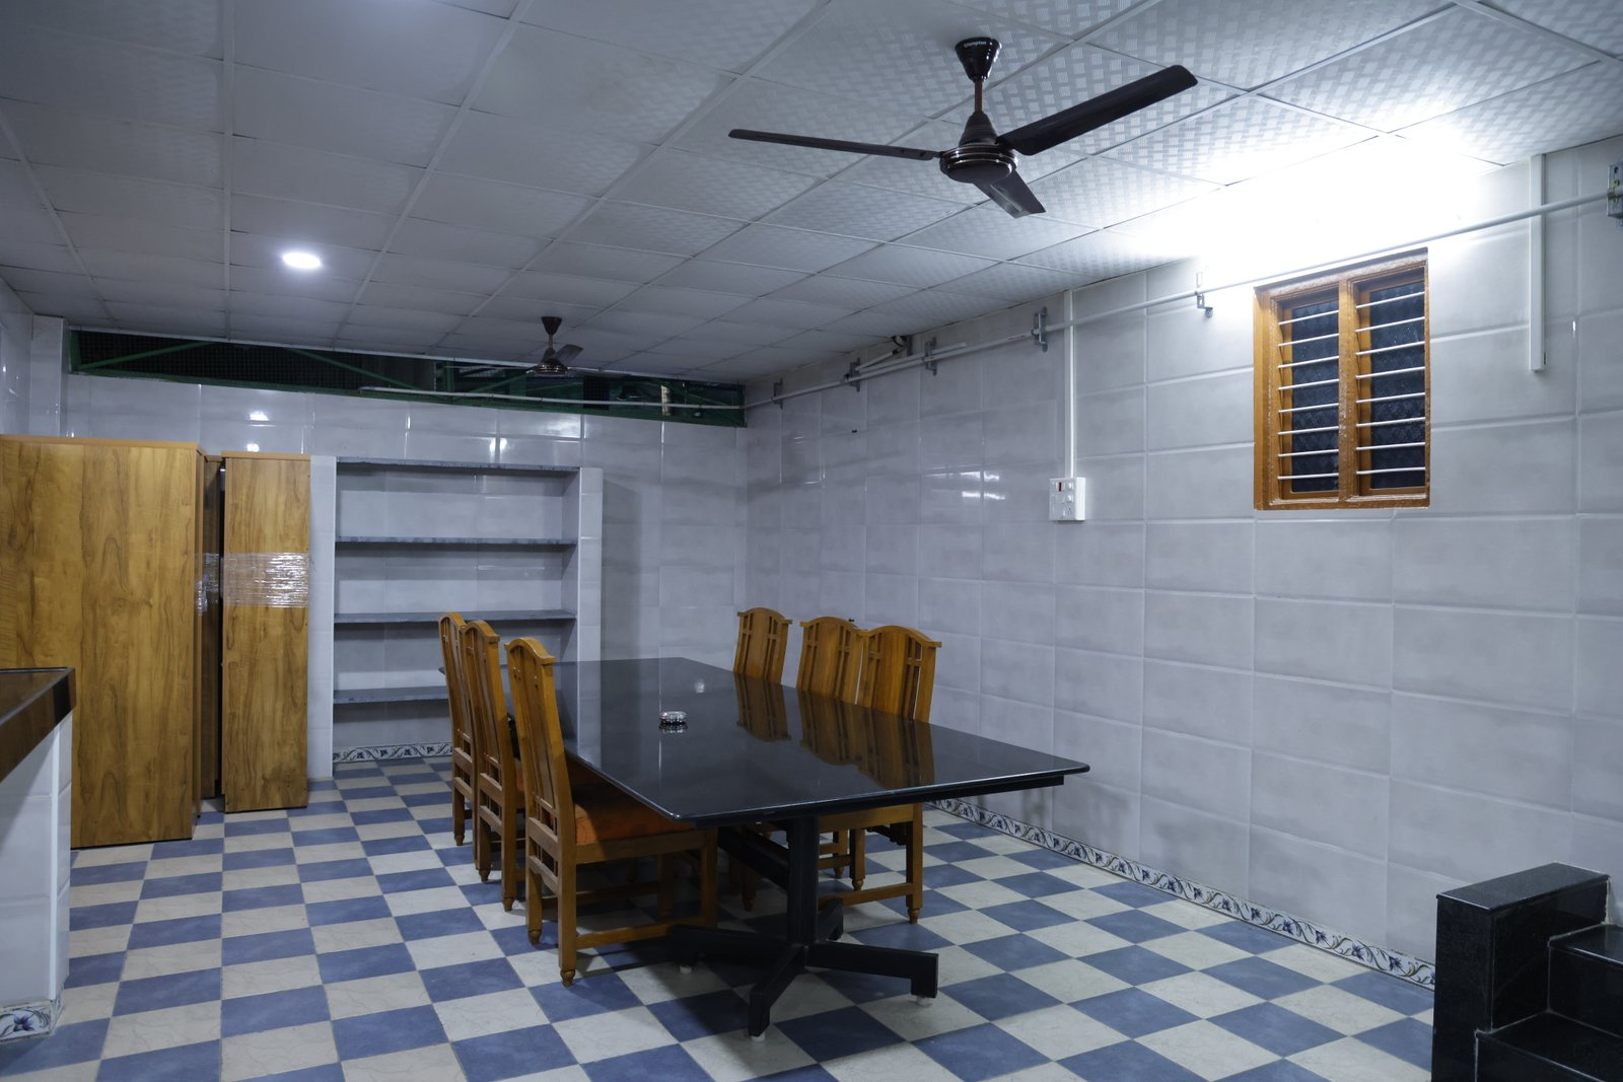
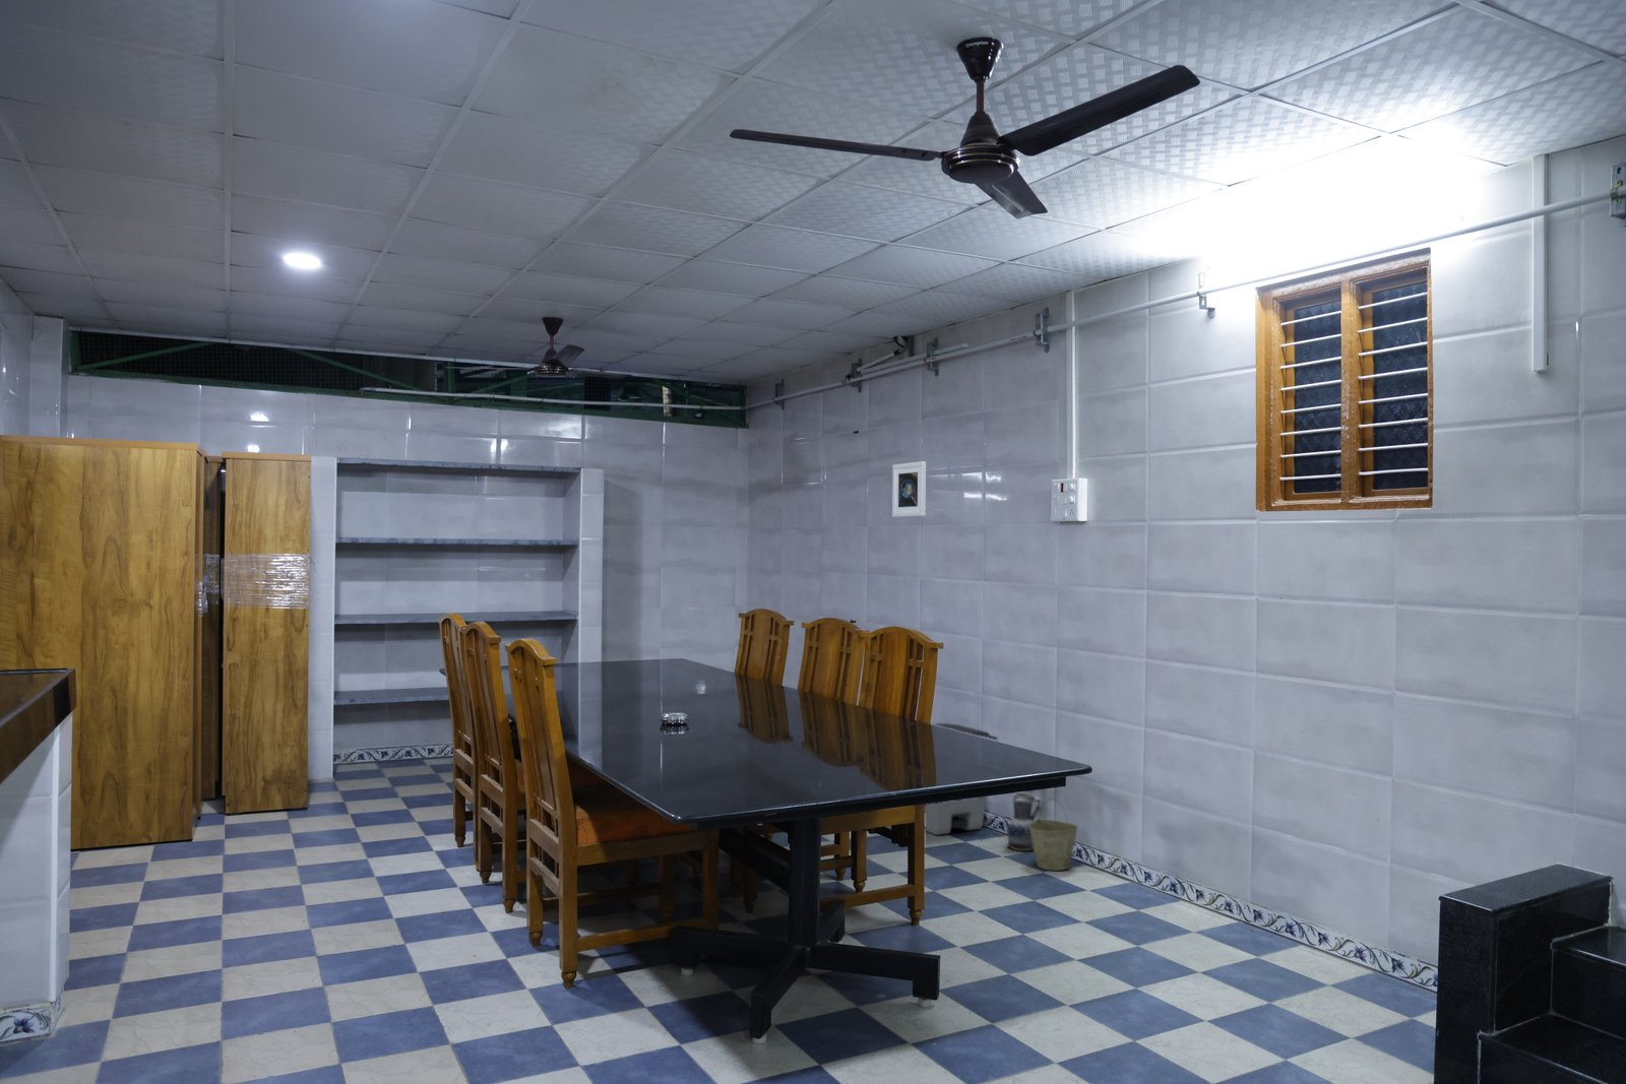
+ bucket [1028,796,1079,871]
+ trash can [924,722,998,836]
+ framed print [892,460,927,518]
+ ceramic jug [1007,791,1042,852]
